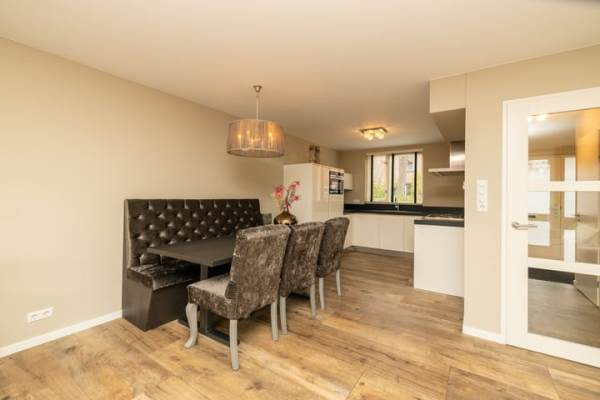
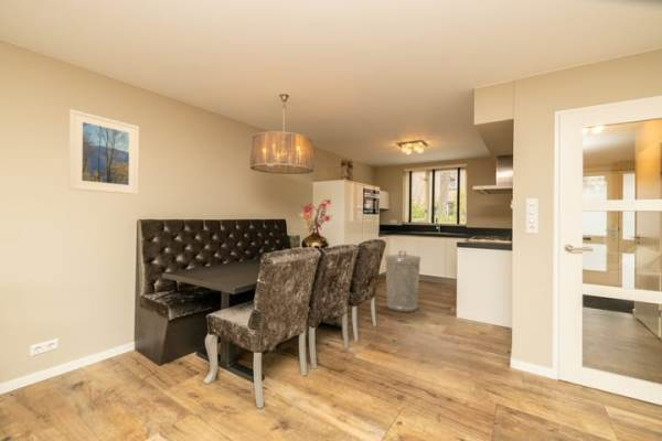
+ trash can [384,250,421,313]
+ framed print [67,108,140,195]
